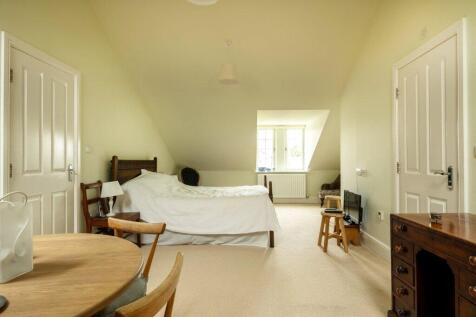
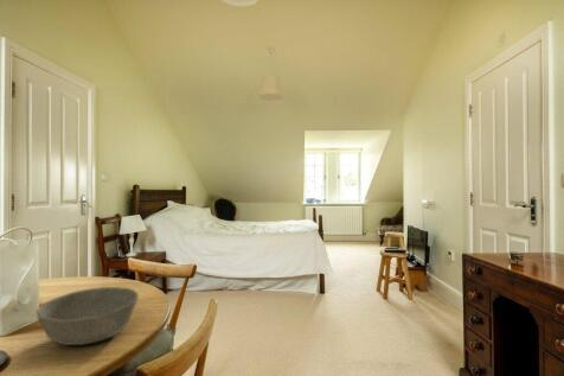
+ bowl [36,286,140,346]
